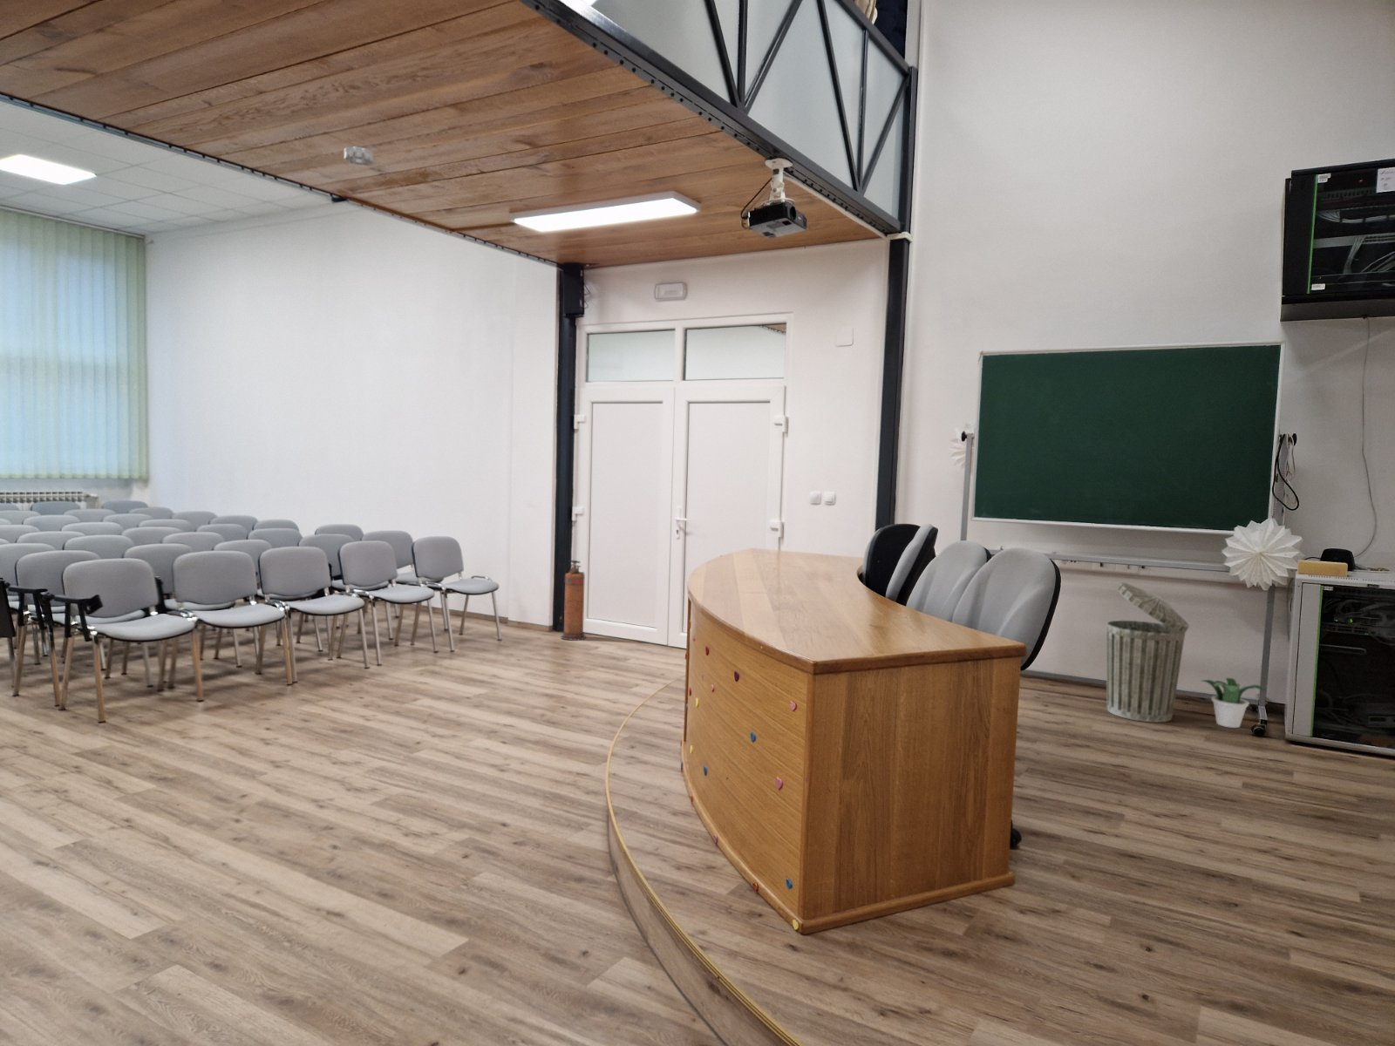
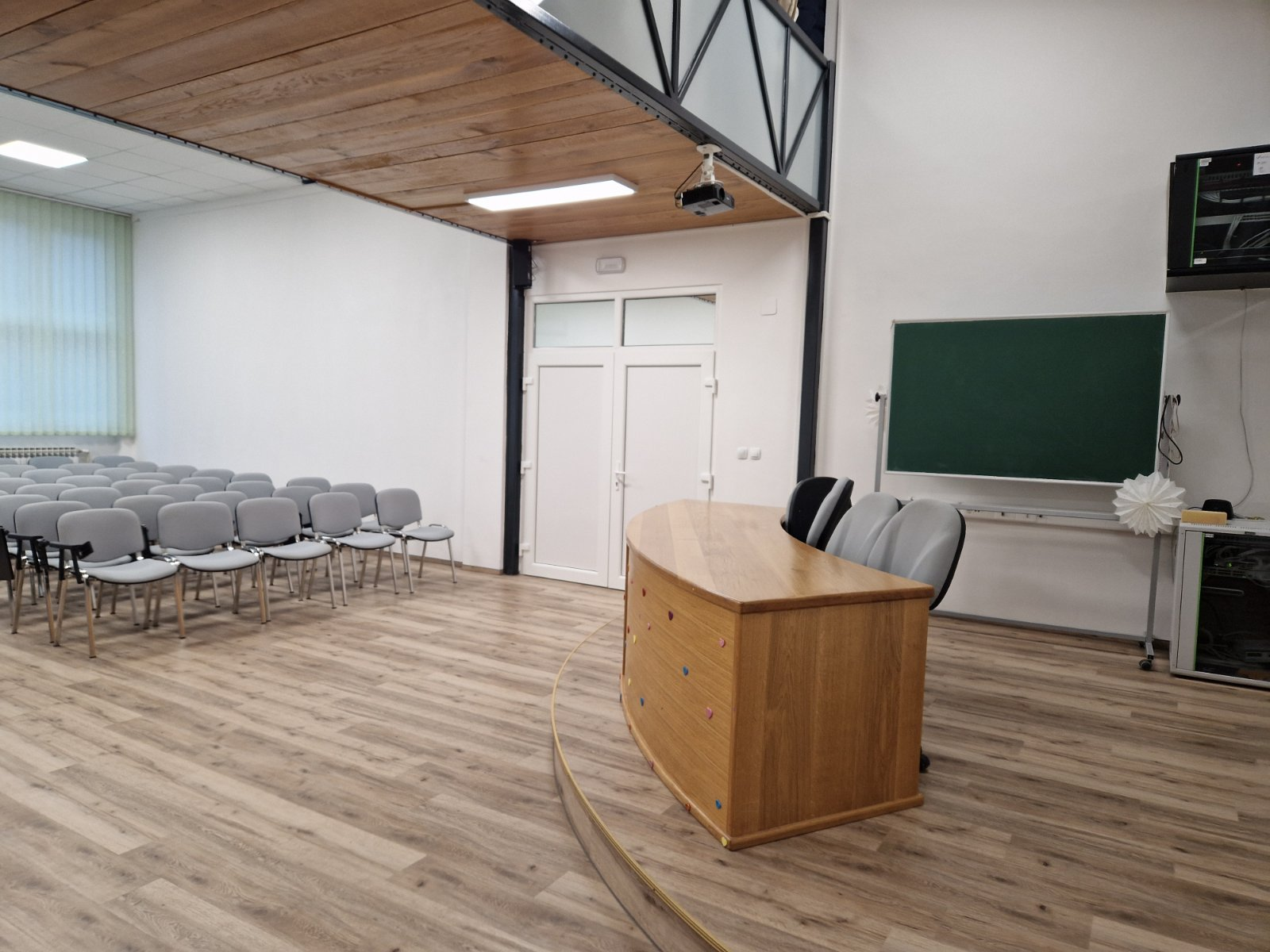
- smoke detector [344,146,375,167]
- fire extinguisher [558,559,587,642]
- potted plant [1199,677,1268,728]
- trash can [1105,581,1190,723]
